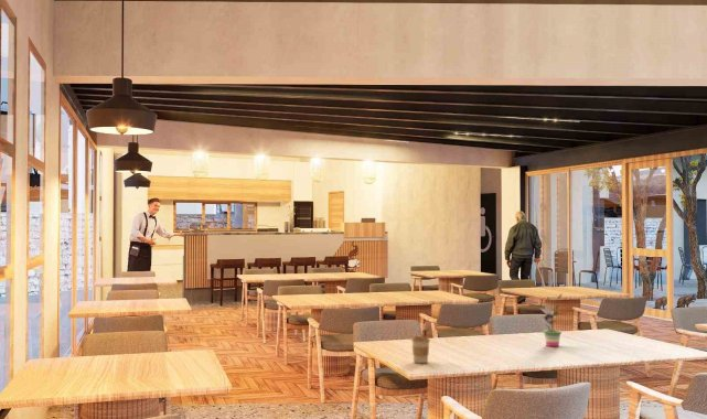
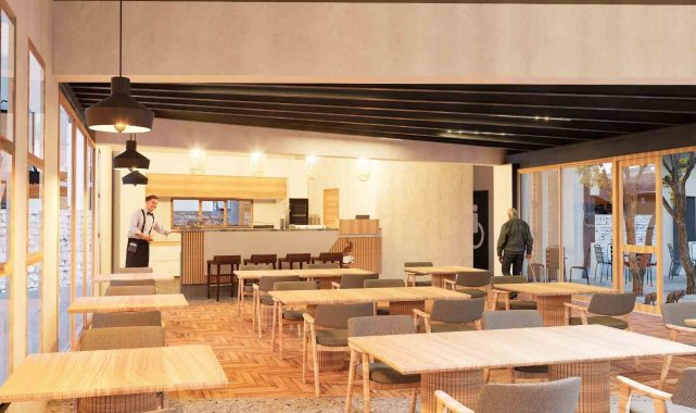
- coffee cup [410,335,431,364]
- potted plant [538,293,563,347]
